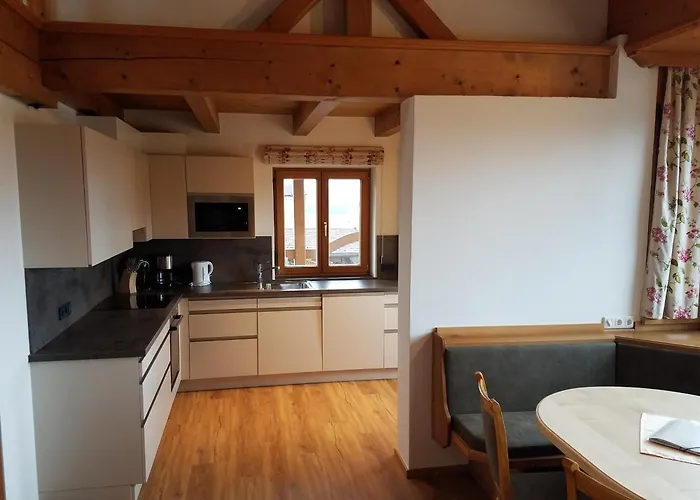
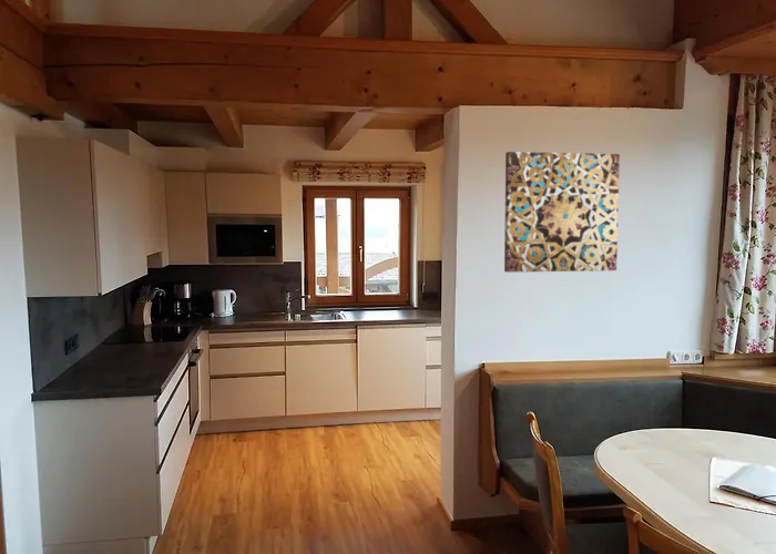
+ wall art [503,151,621,274]
